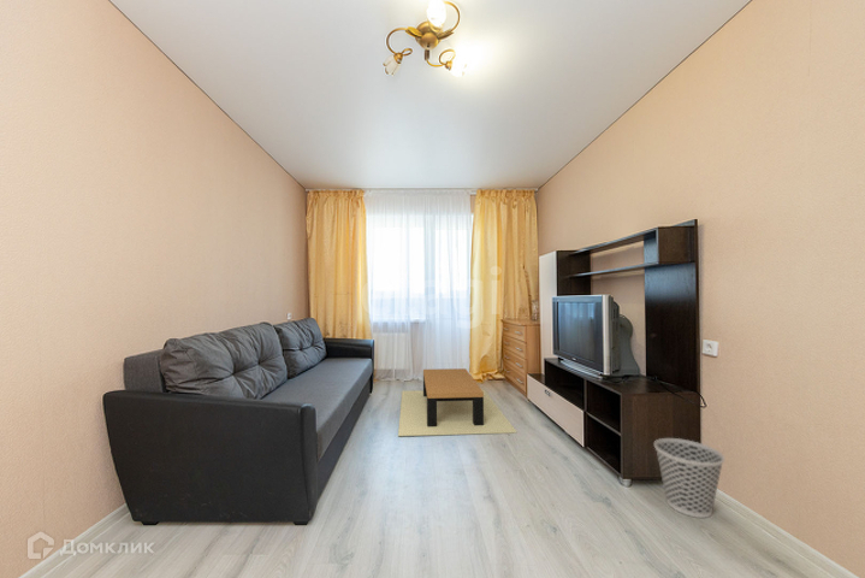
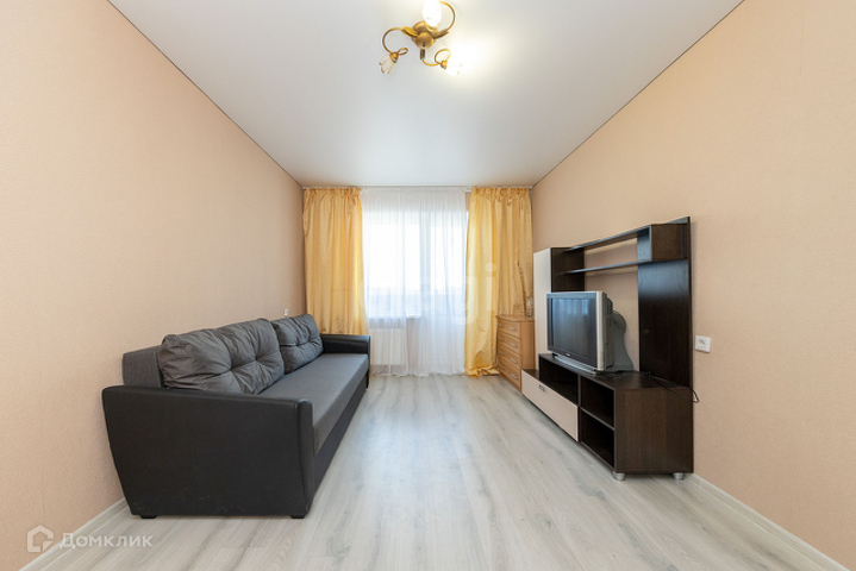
- wastebasket [653,437,725,519]
- coffee table [397,367,519,437]
